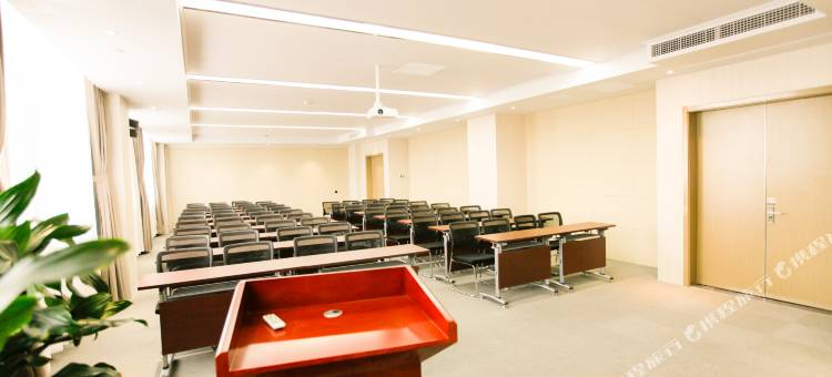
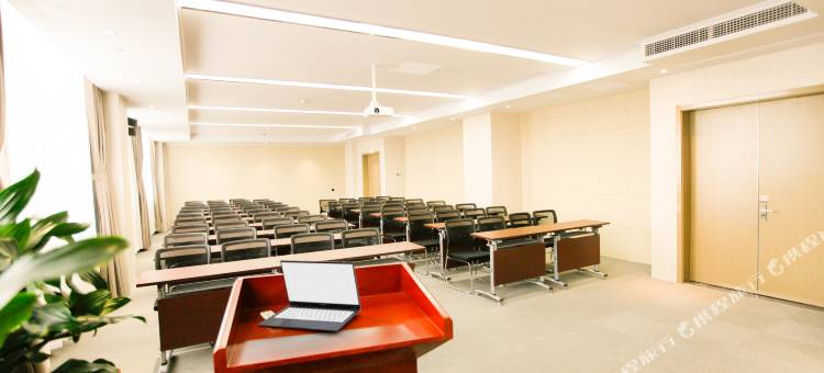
+ laptop [257,259,363,332]
